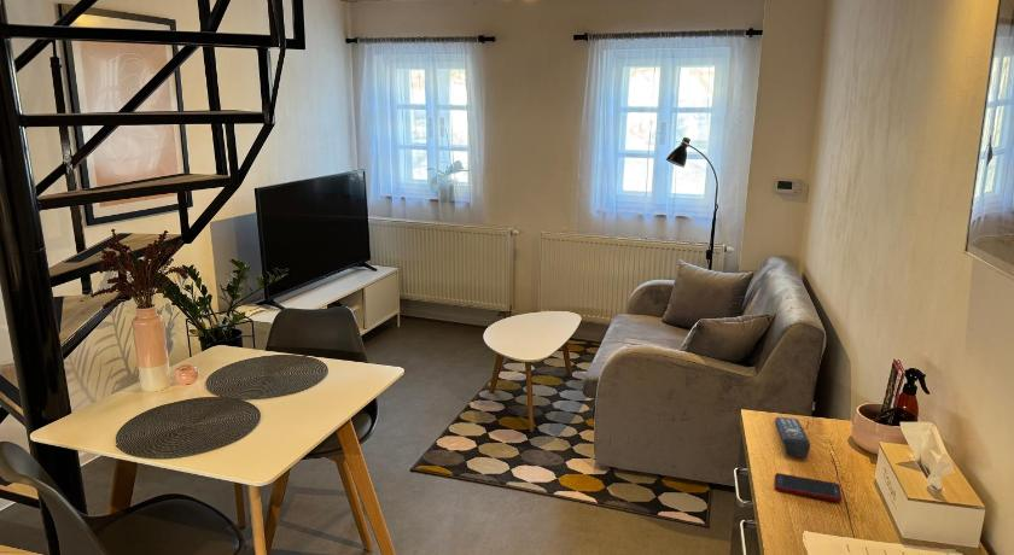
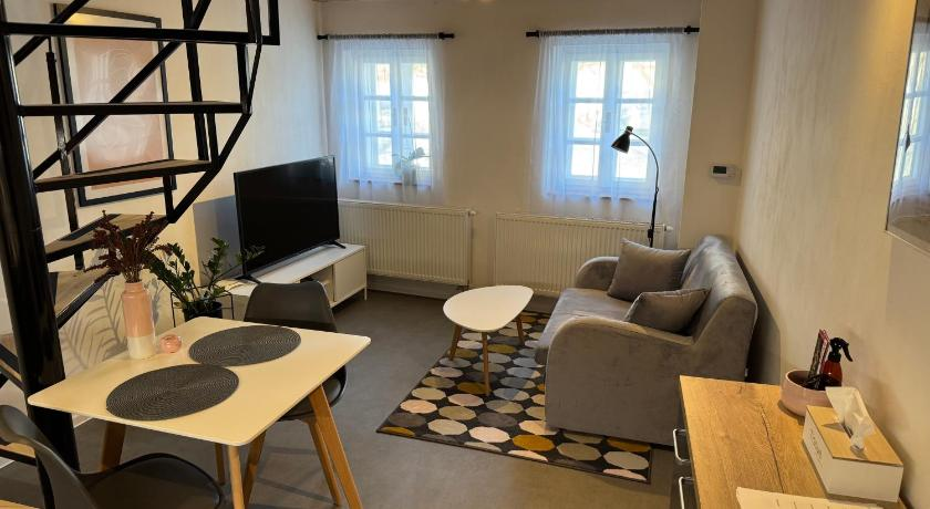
- remote control [774,416,811,458]
- cell phone [774,472,843,502]
